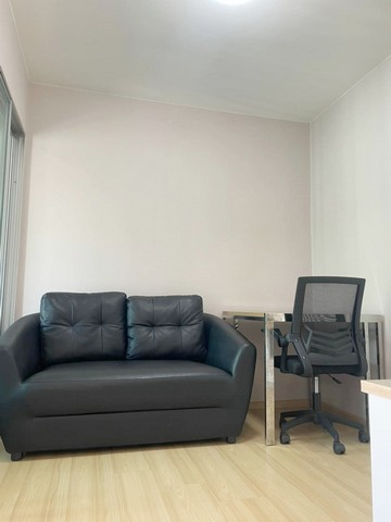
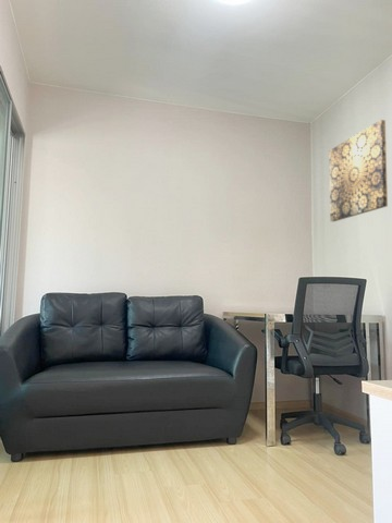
+ wall art [329,119,389,222]
